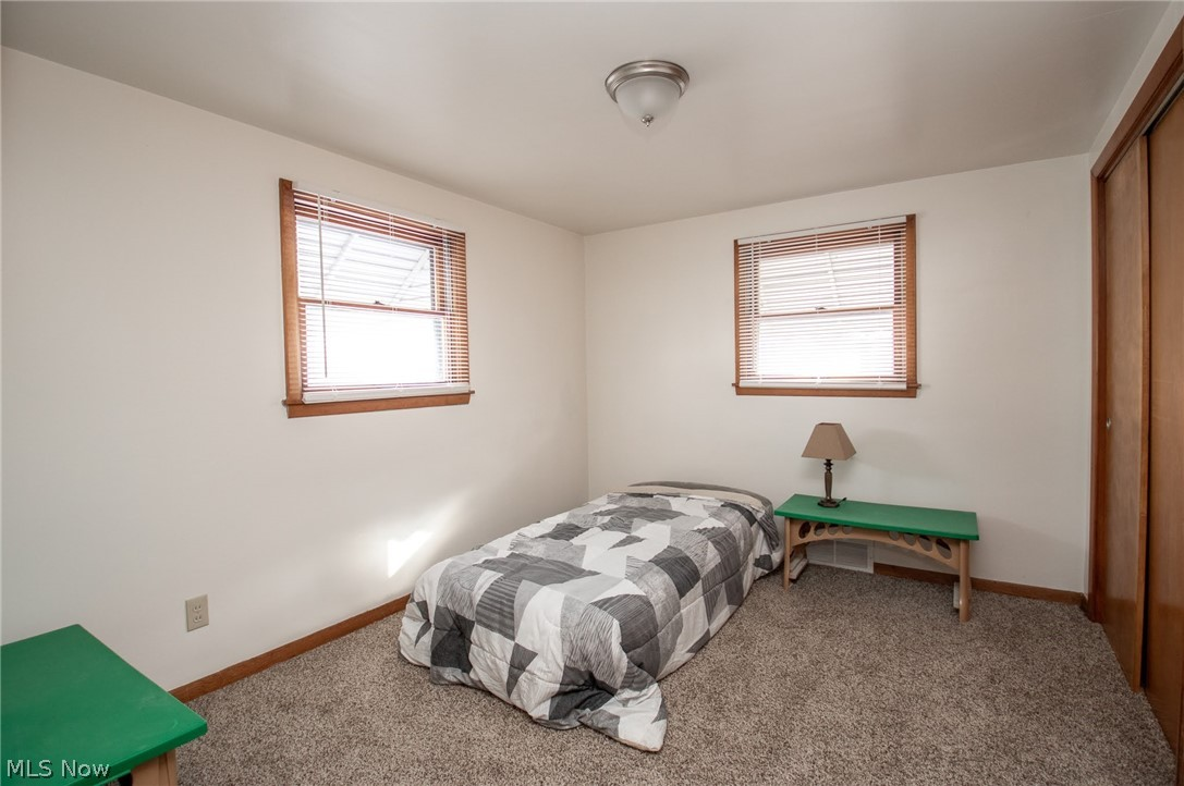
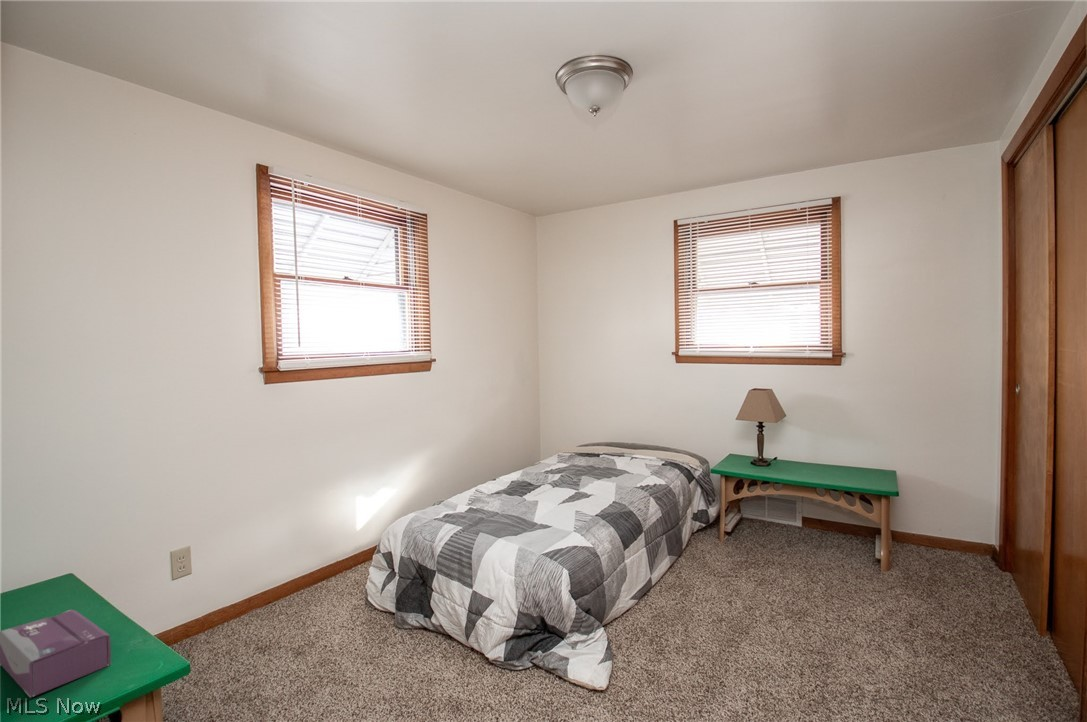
+ tissue box [0,609,112,699]
